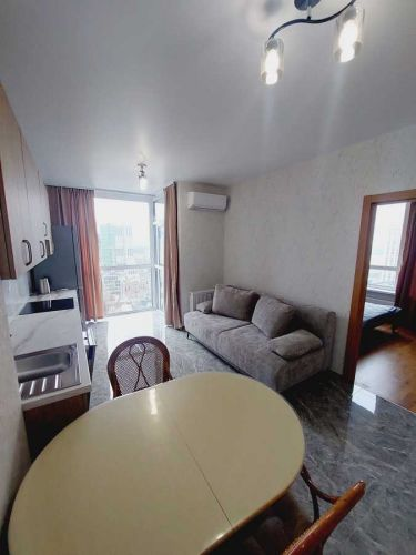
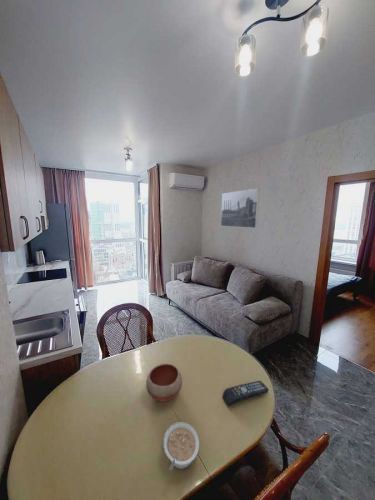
+ legume [162,421,200,471]
+ remote control [221,380,270,407]
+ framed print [220,187,261,229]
+ bowl [145,363,183,403]
